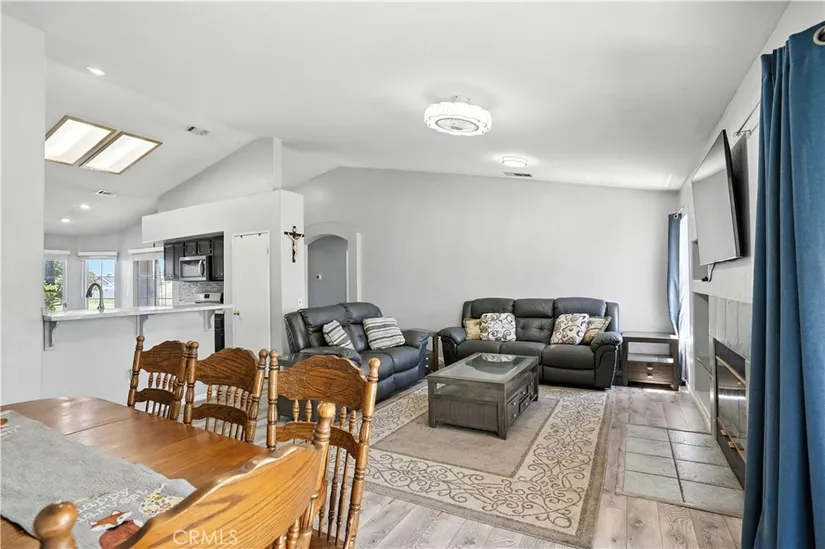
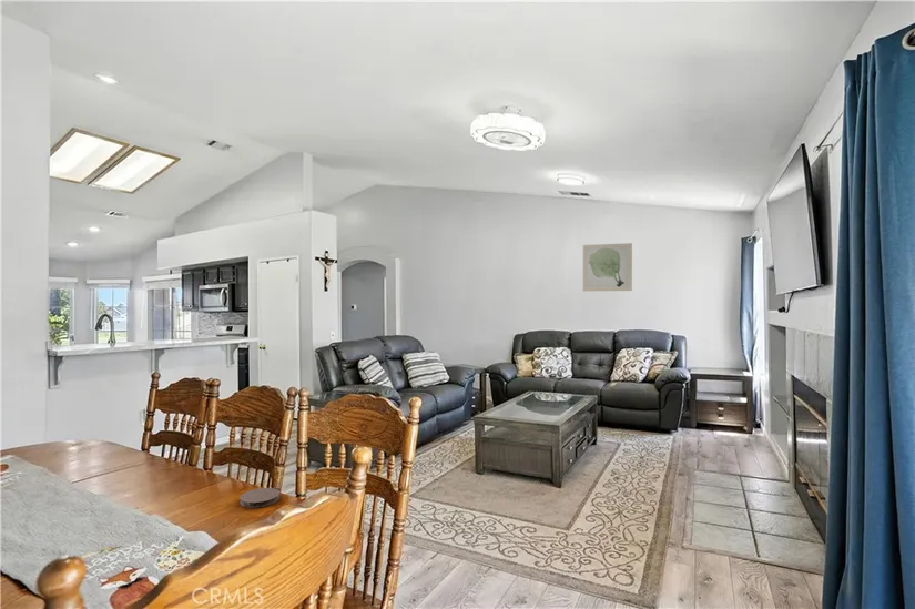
+ coaster [238,487,281,509]
+ wall art [582,242,633,292]
